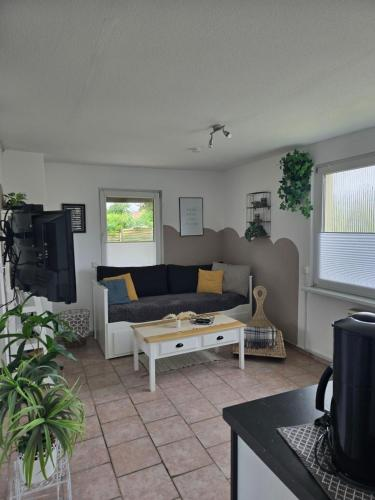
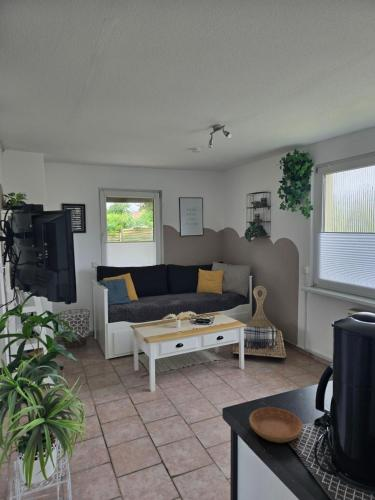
+ saucer [248,406,304,444]
